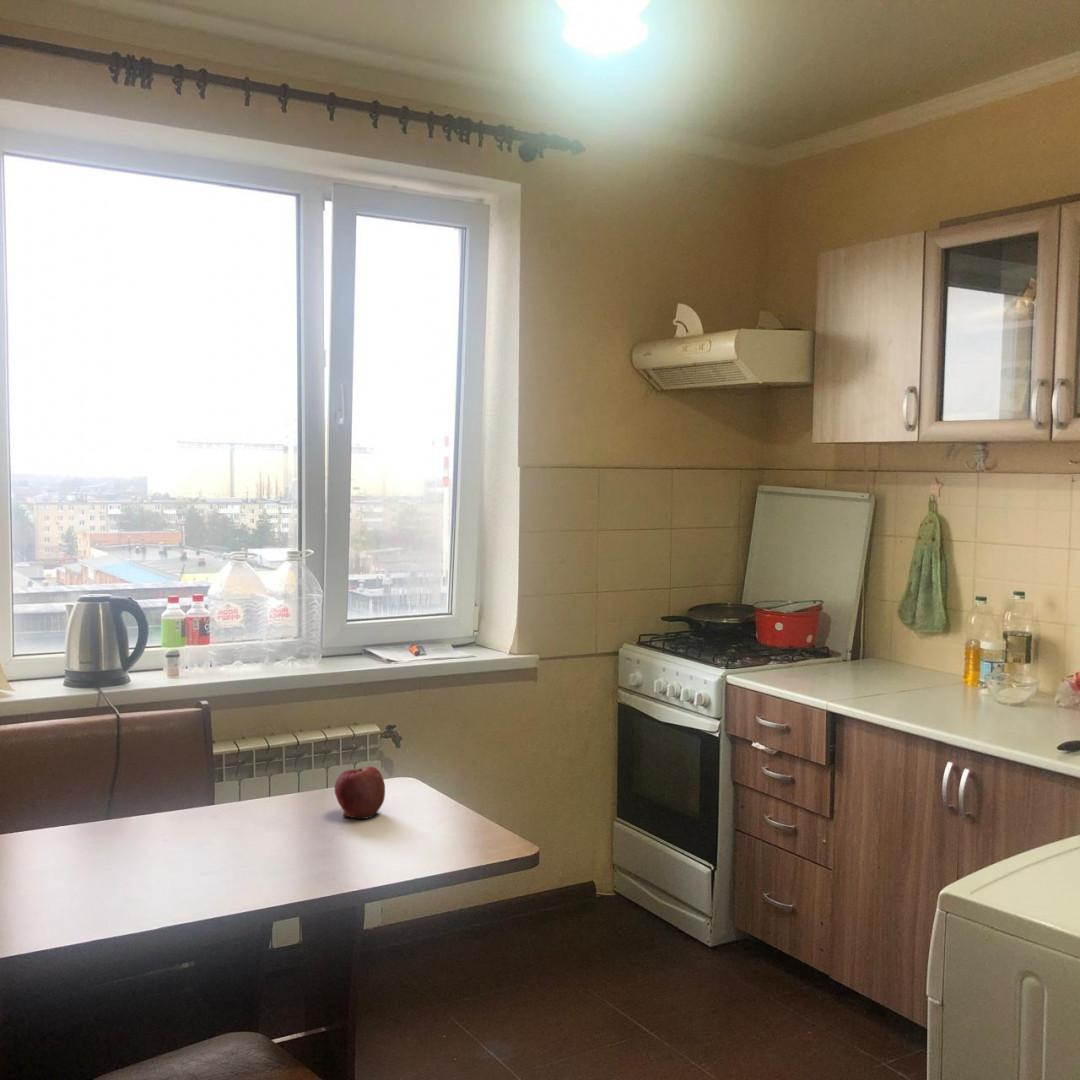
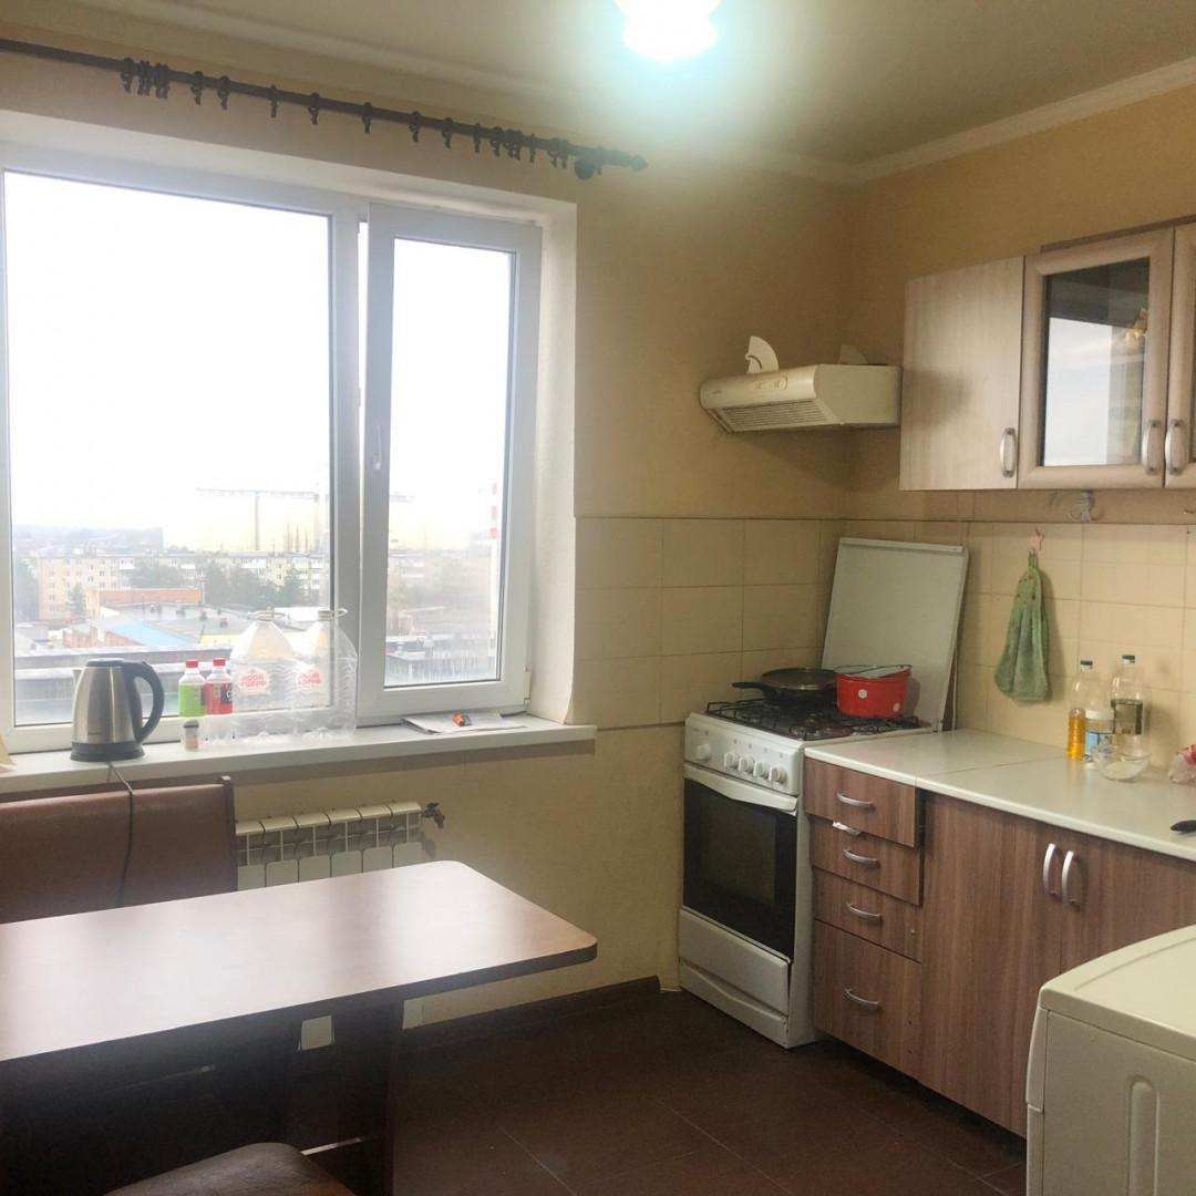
- apple [333,765,386,820]
